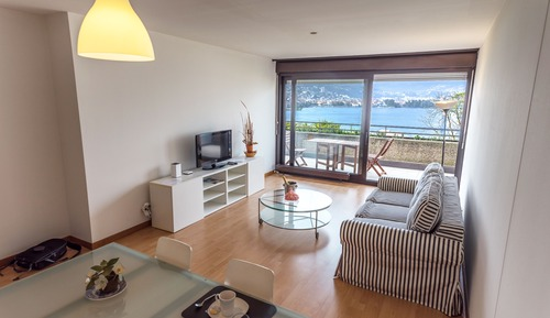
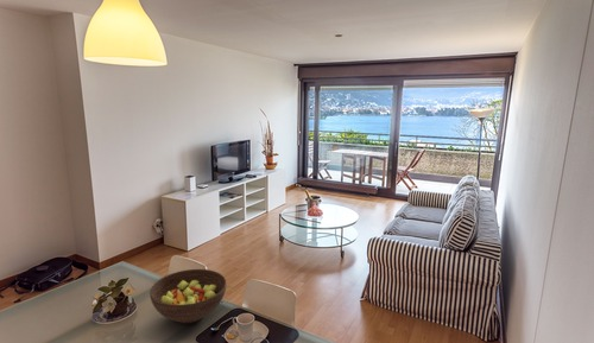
+ fruit bowl [148,268,228,325]
